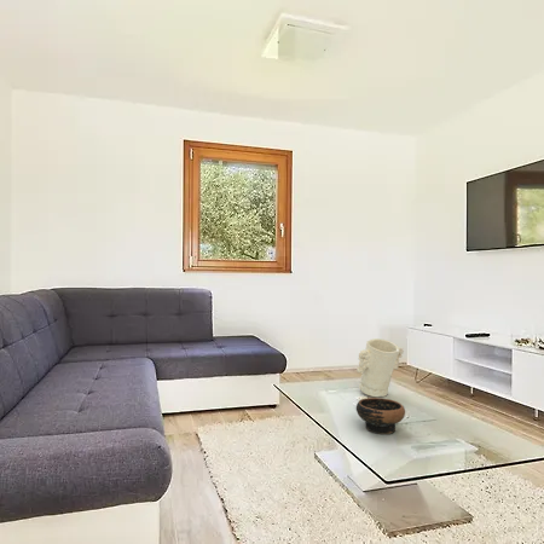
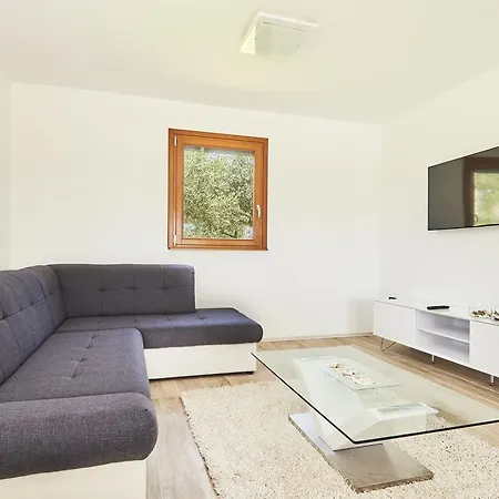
- bowl [355,397,406,435]
- decorative vase [355,337,405,398]
